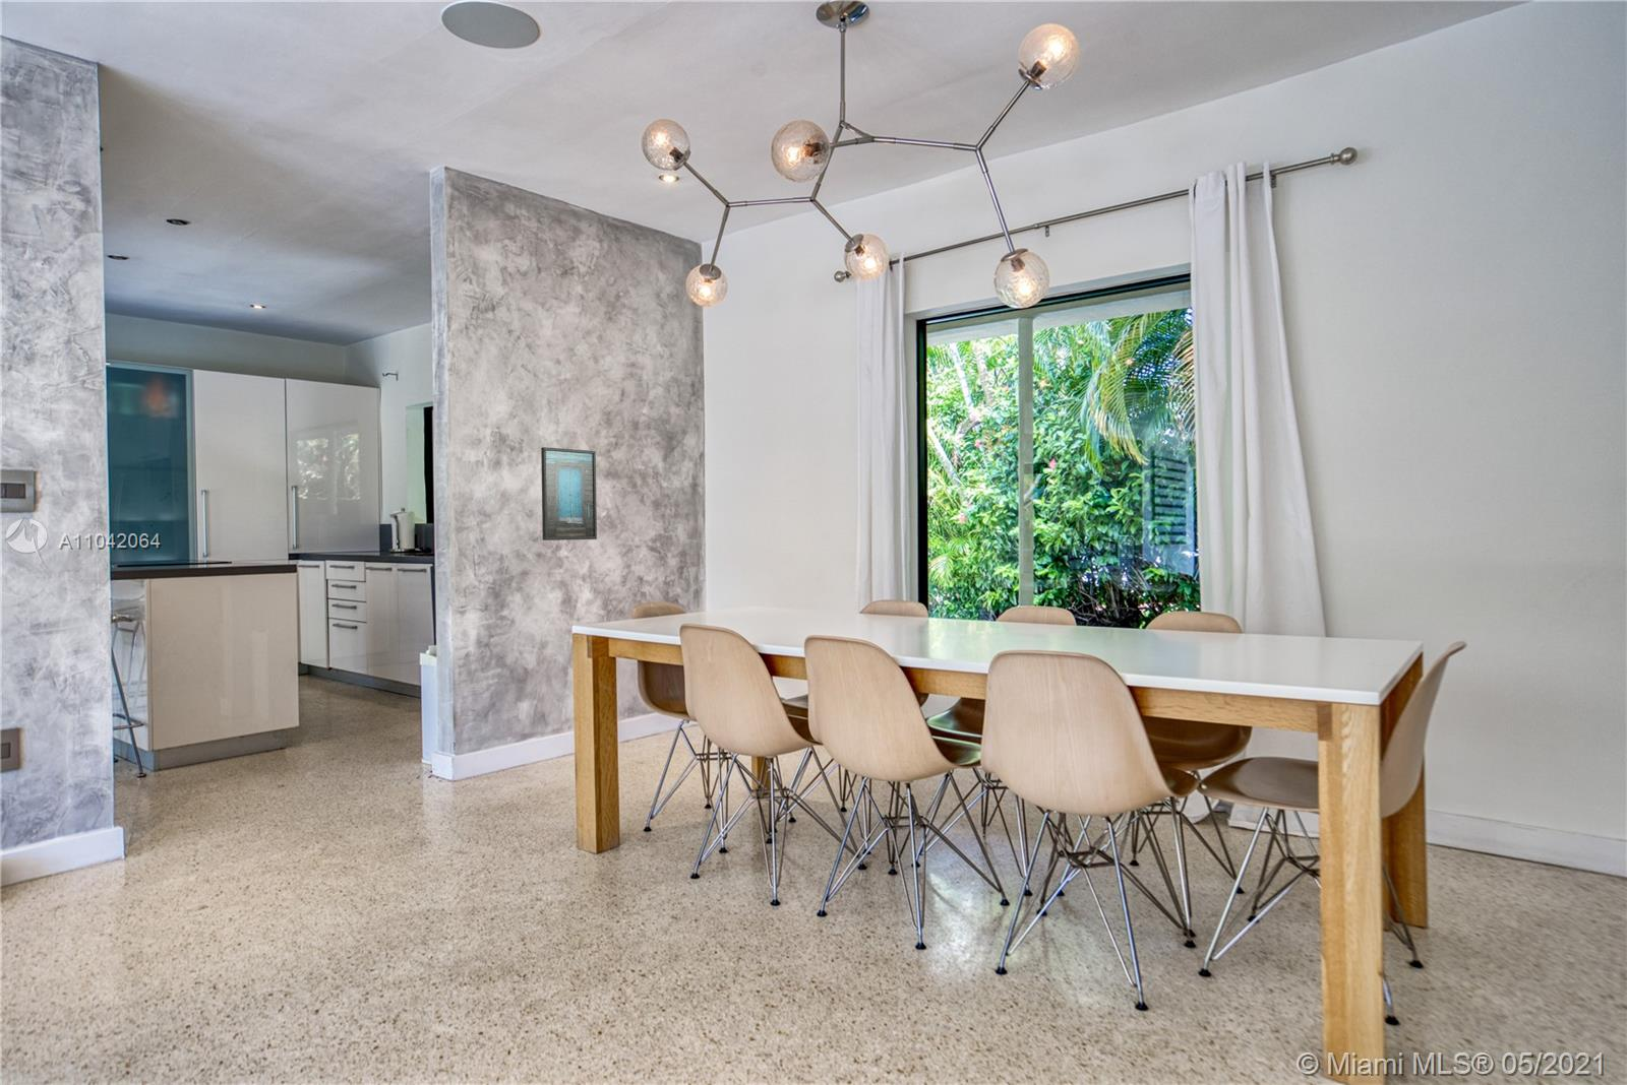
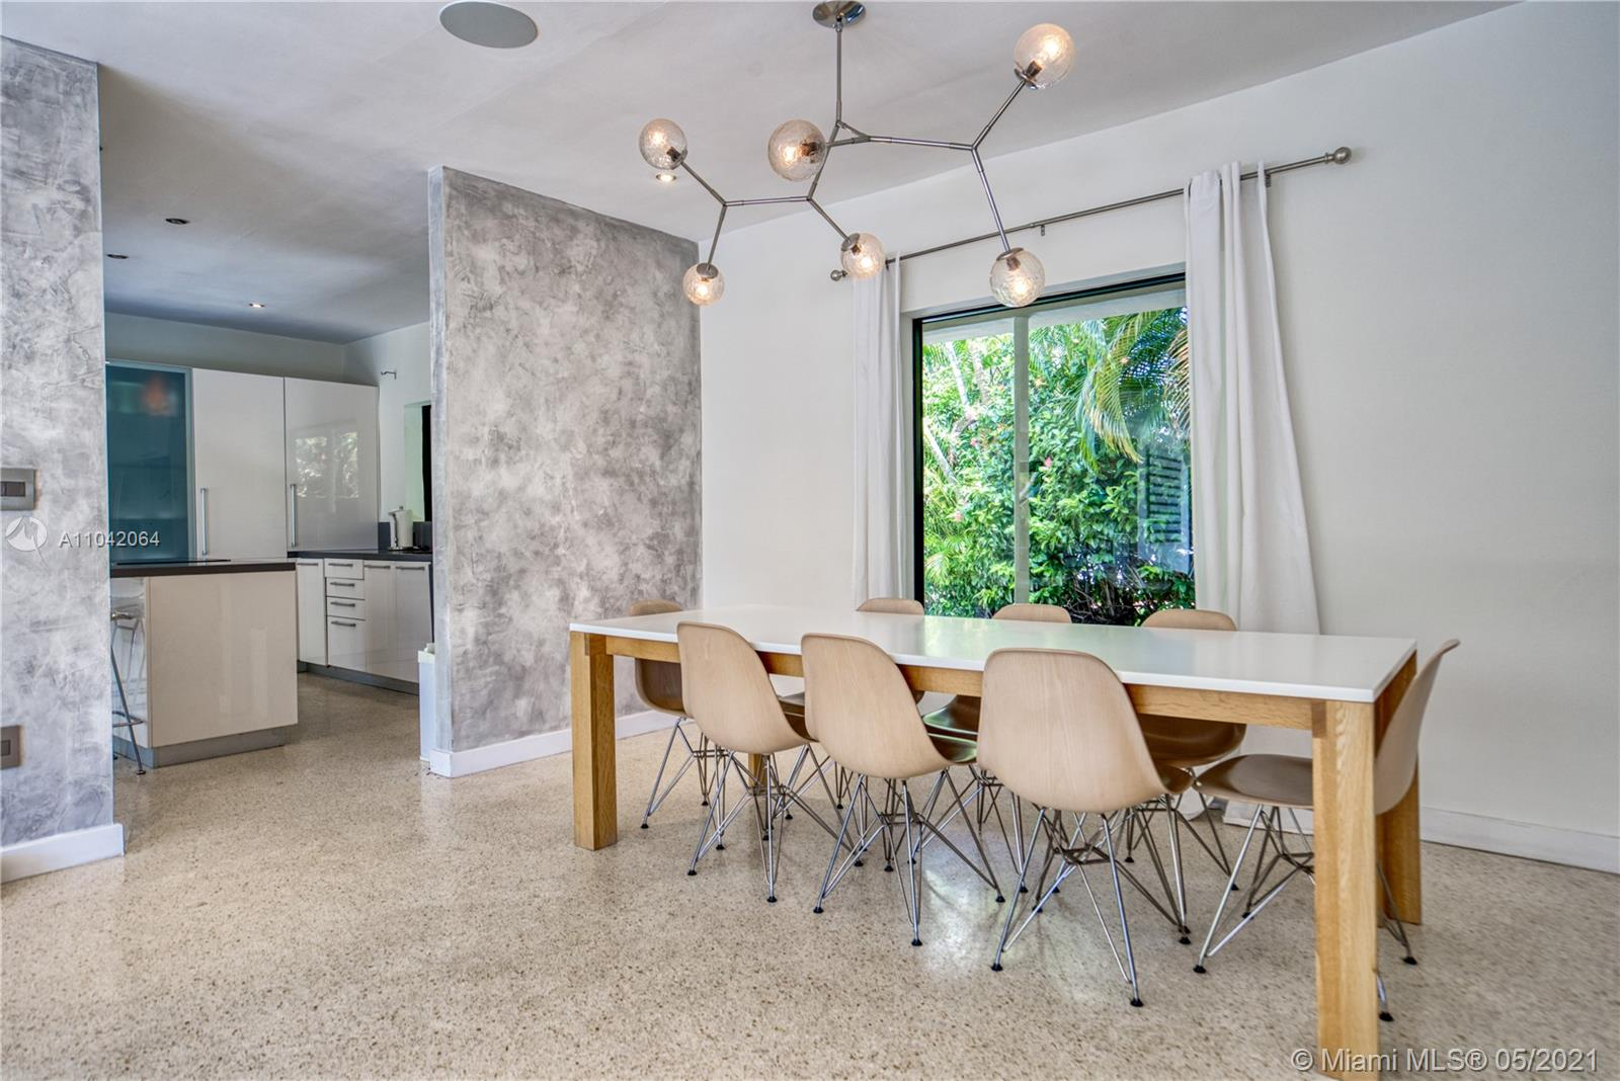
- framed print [540,446,598,541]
